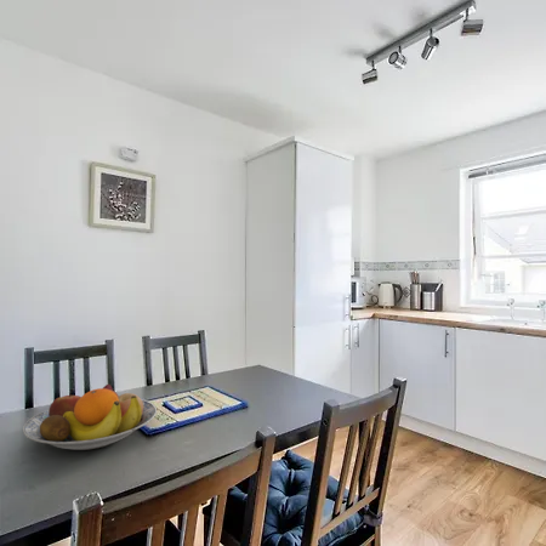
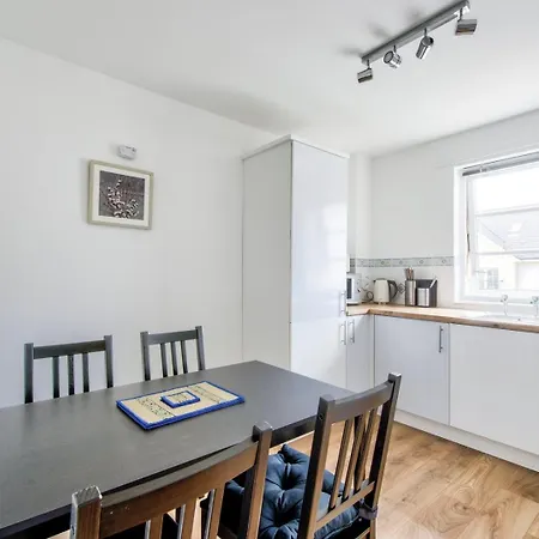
- fruit bowl [22,383,158,451]
